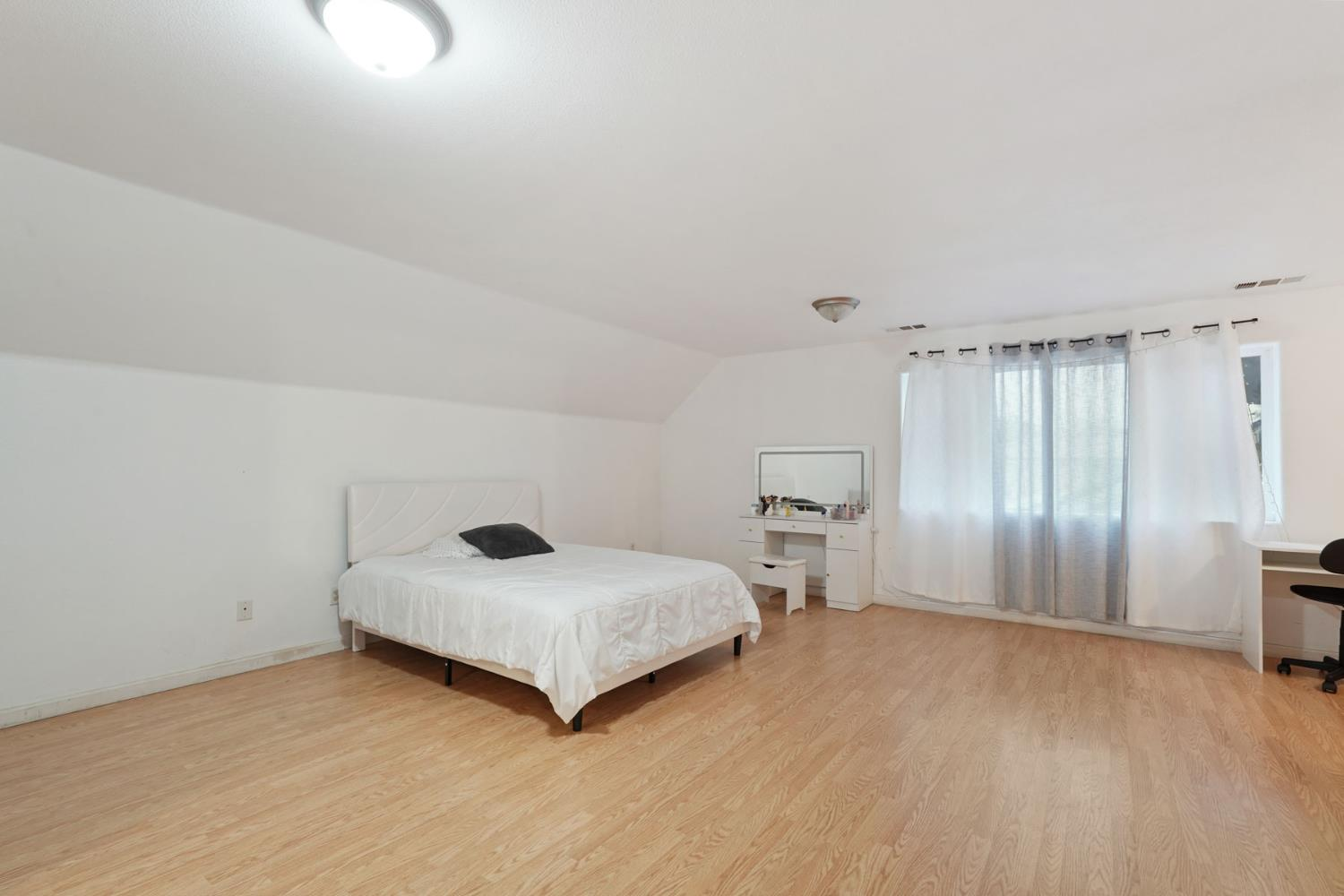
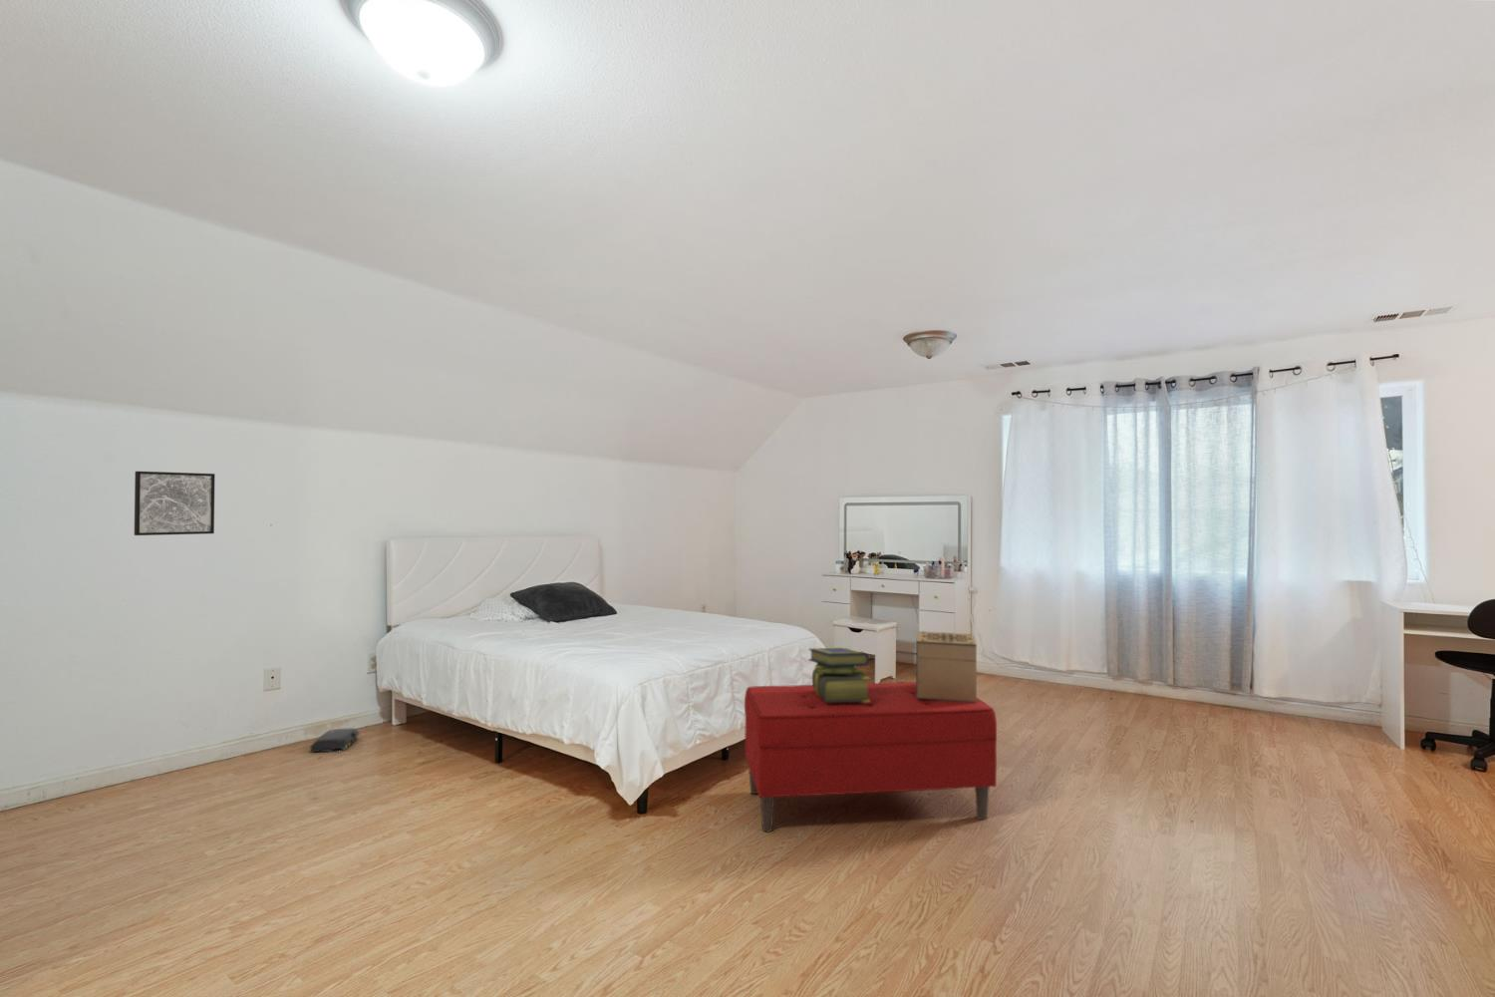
+ bench [743,681,998,833]
+ decorative box [915,630,978,703]
+ bag [309,727,359,752]
+ stack of books [808,648,870,703]
+ wall art [133,471,216,536]
